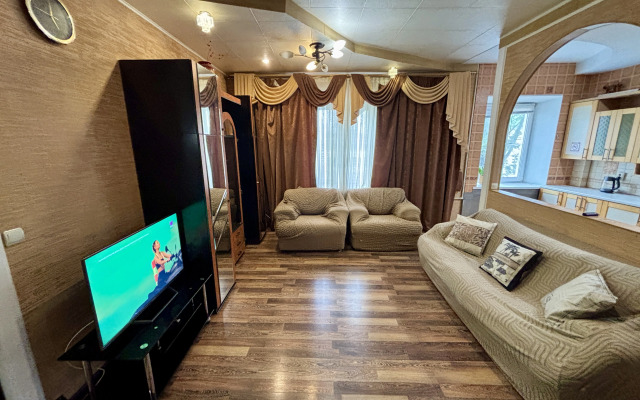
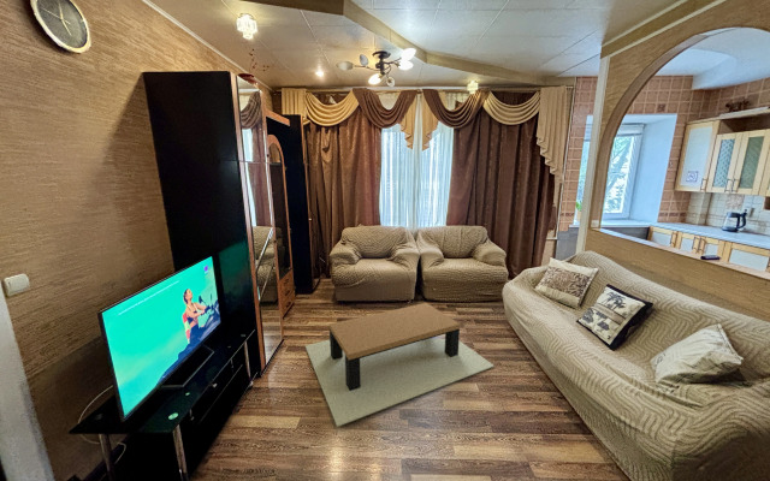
+ coffee table [304,302,496,428]
